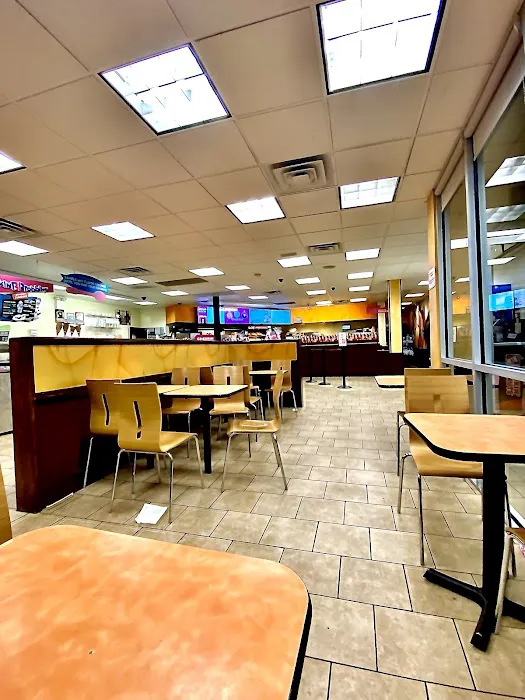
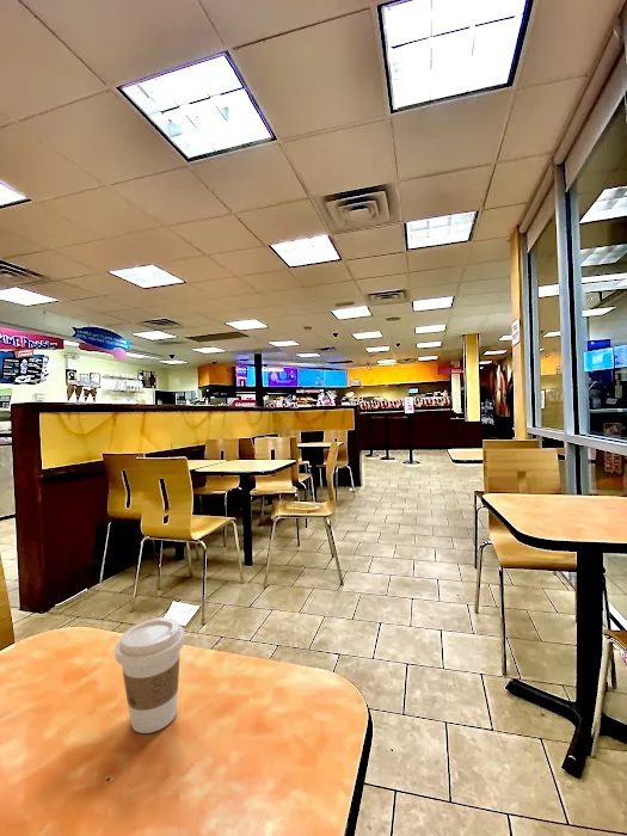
+ coffee cup [113,616,186,734]
